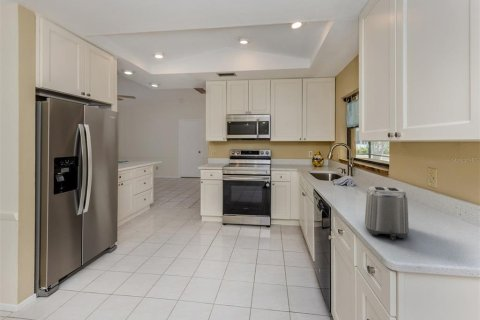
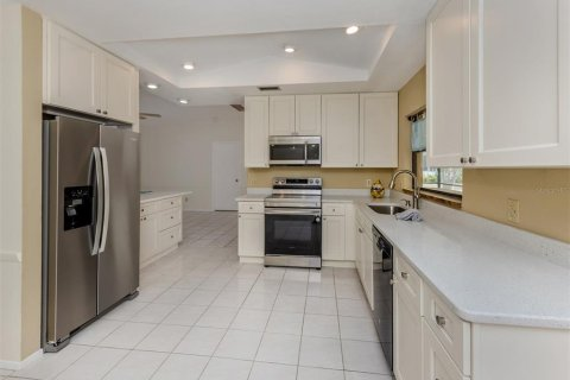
- toaster [364,185,410,241]
